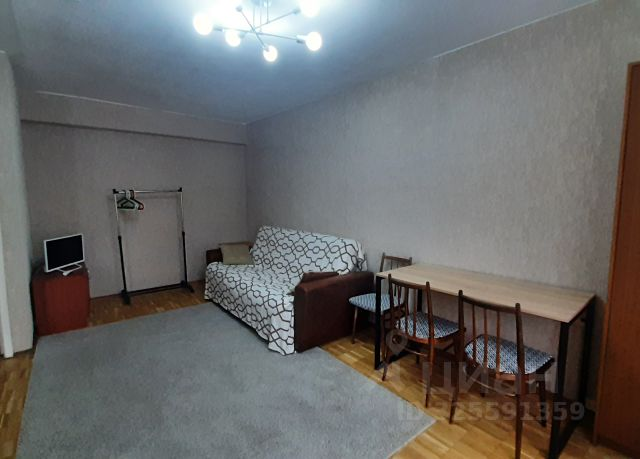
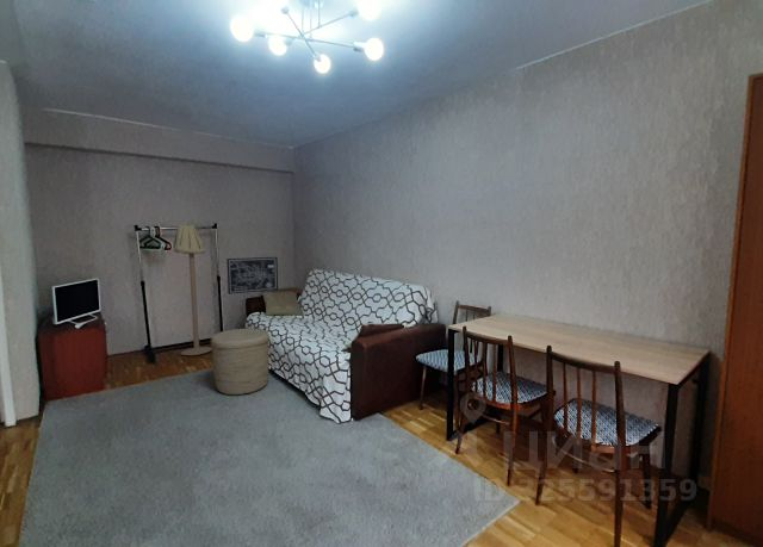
+ basket [210,328,271,396]
+ floor lamp [172,222,212,356]
+ wall art [225,256,279,296]
